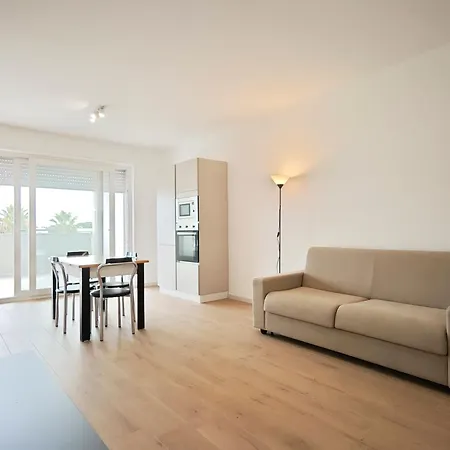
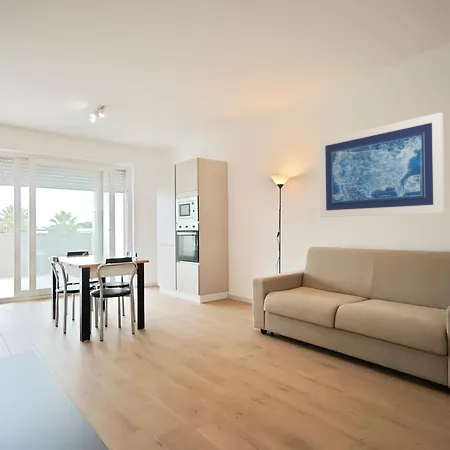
+ wall art [319,112,446,218]
